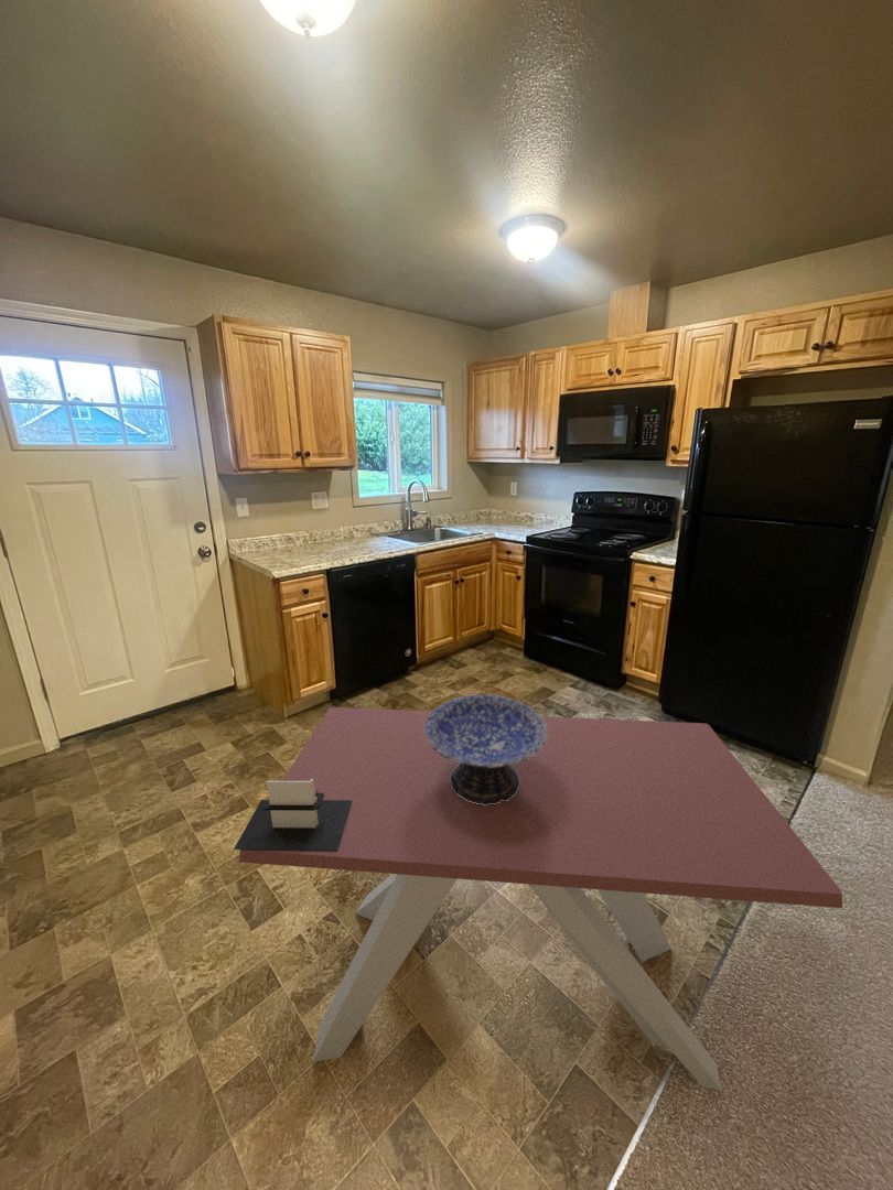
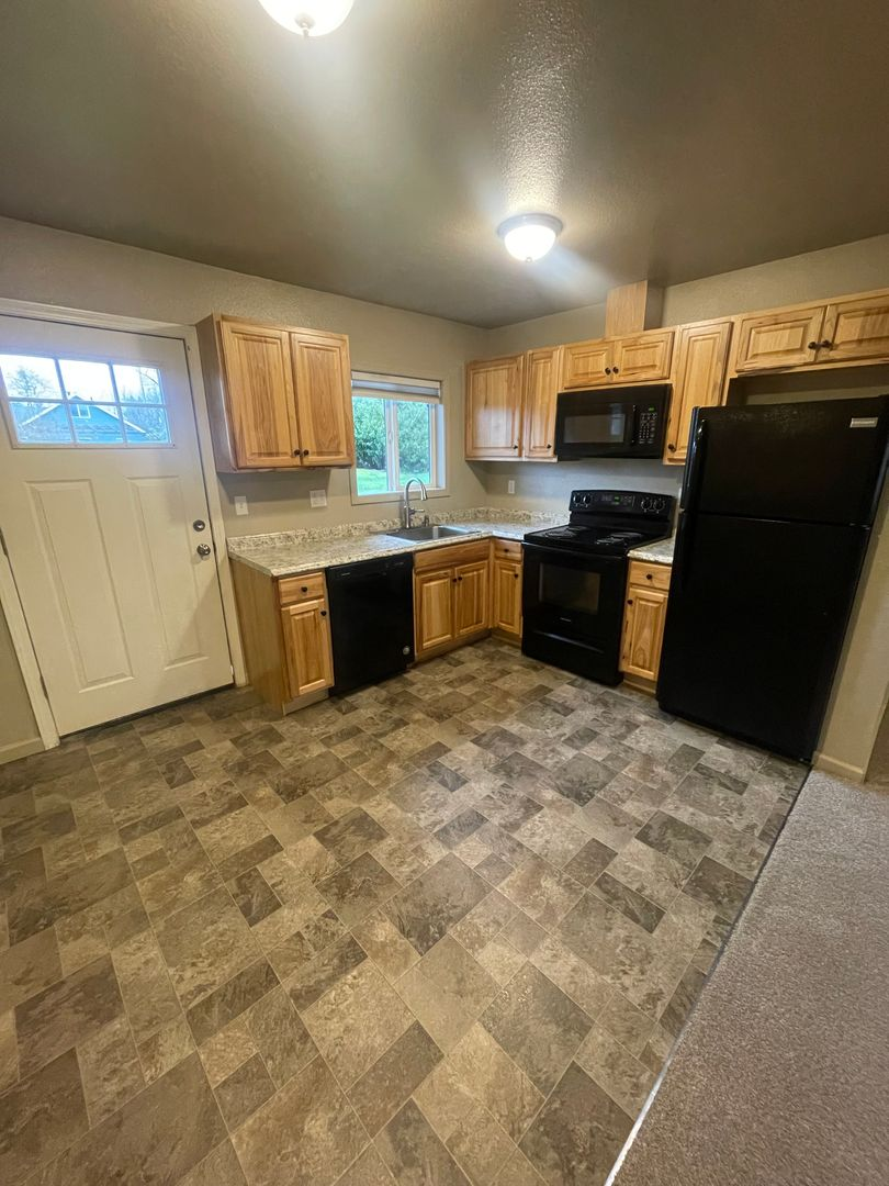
- decorative bowl [424,694,548,805]
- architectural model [233,779,352,851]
- dining table [238,706,843,1092]
